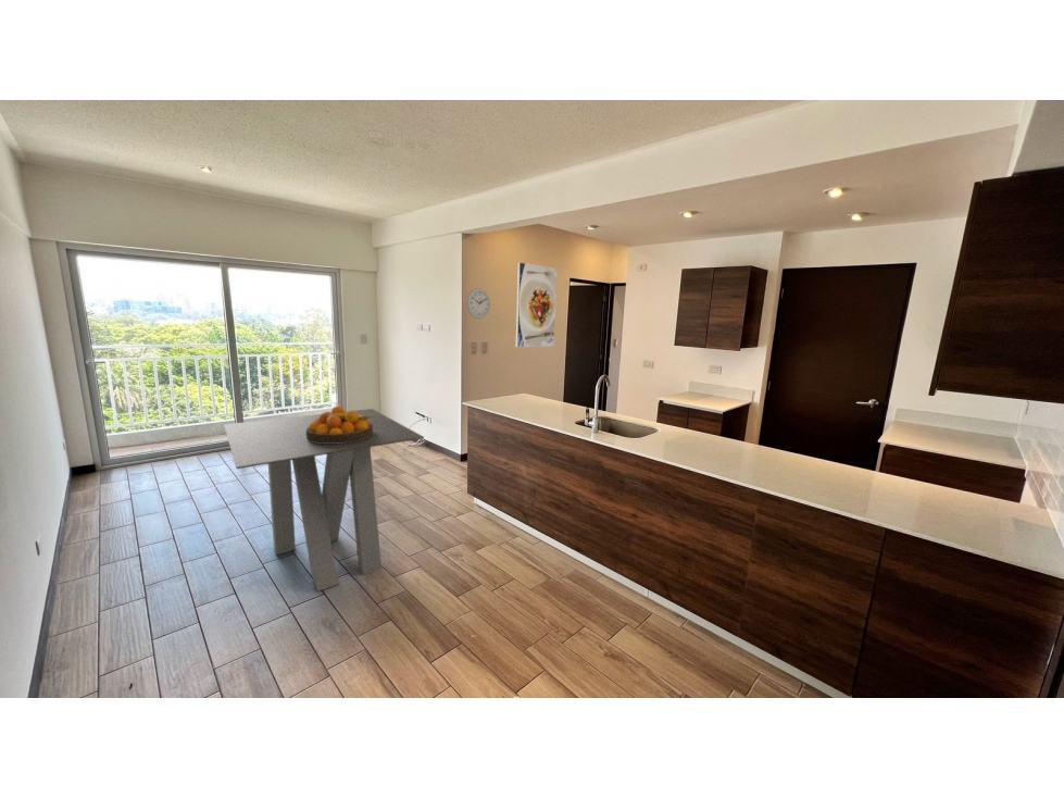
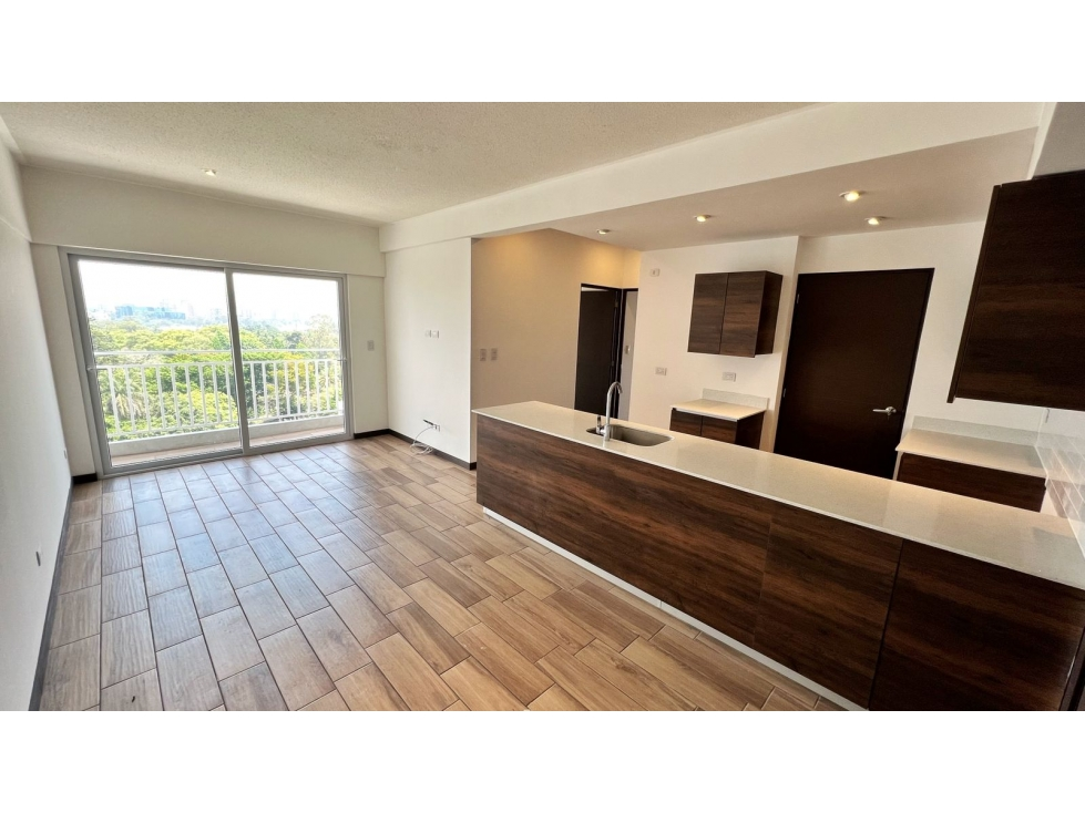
- dining table [223,408,425,593]
- fruit bowl [306,404,374,444]
- wall clock [465,287,492,320]
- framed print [514,261,559,348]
